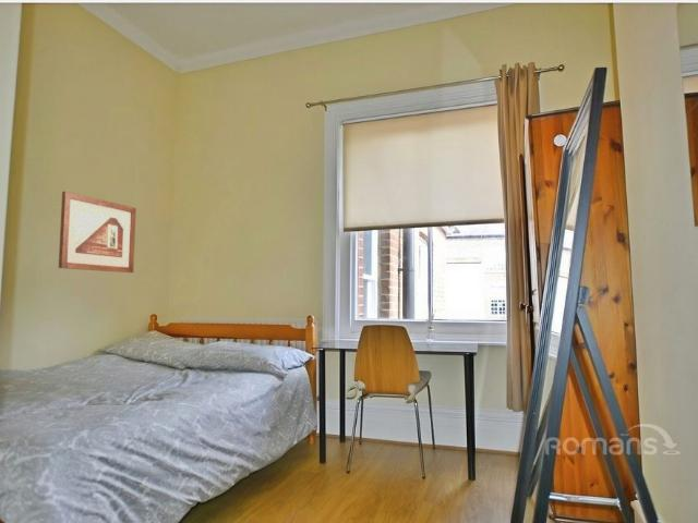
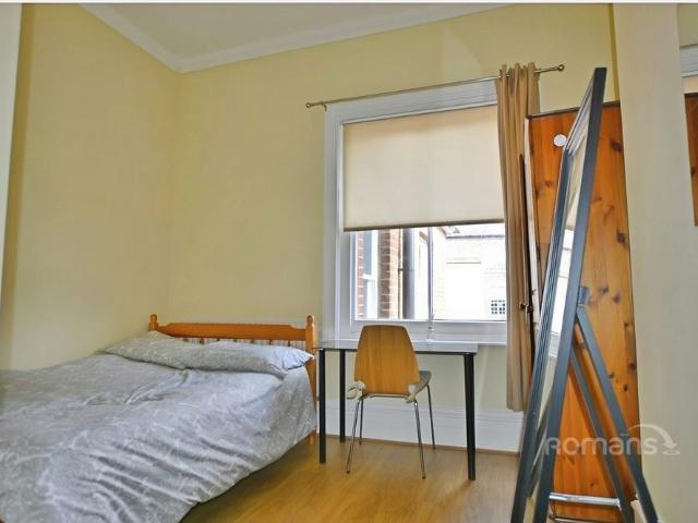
- picture frame [58,191,137,273]
